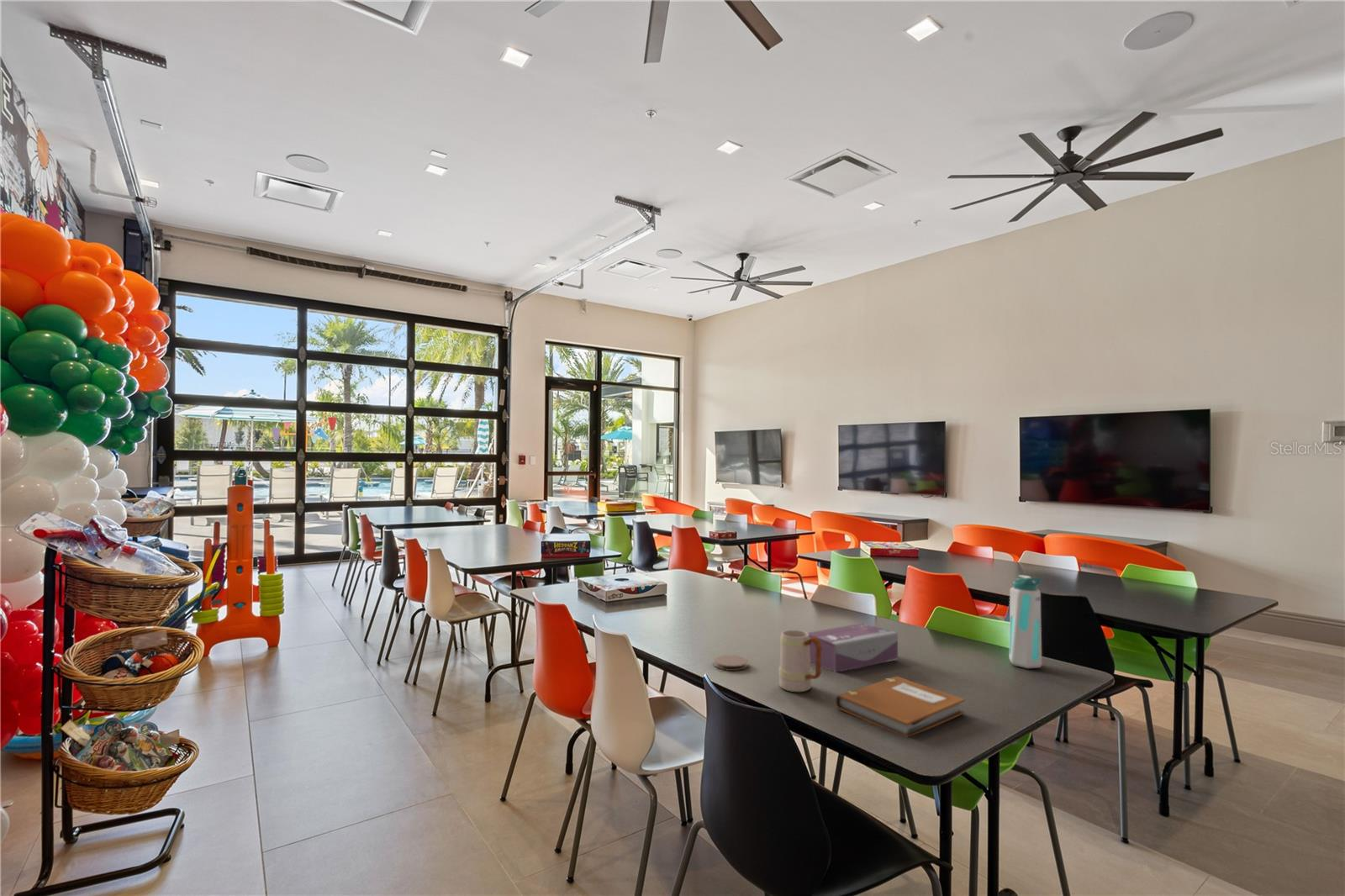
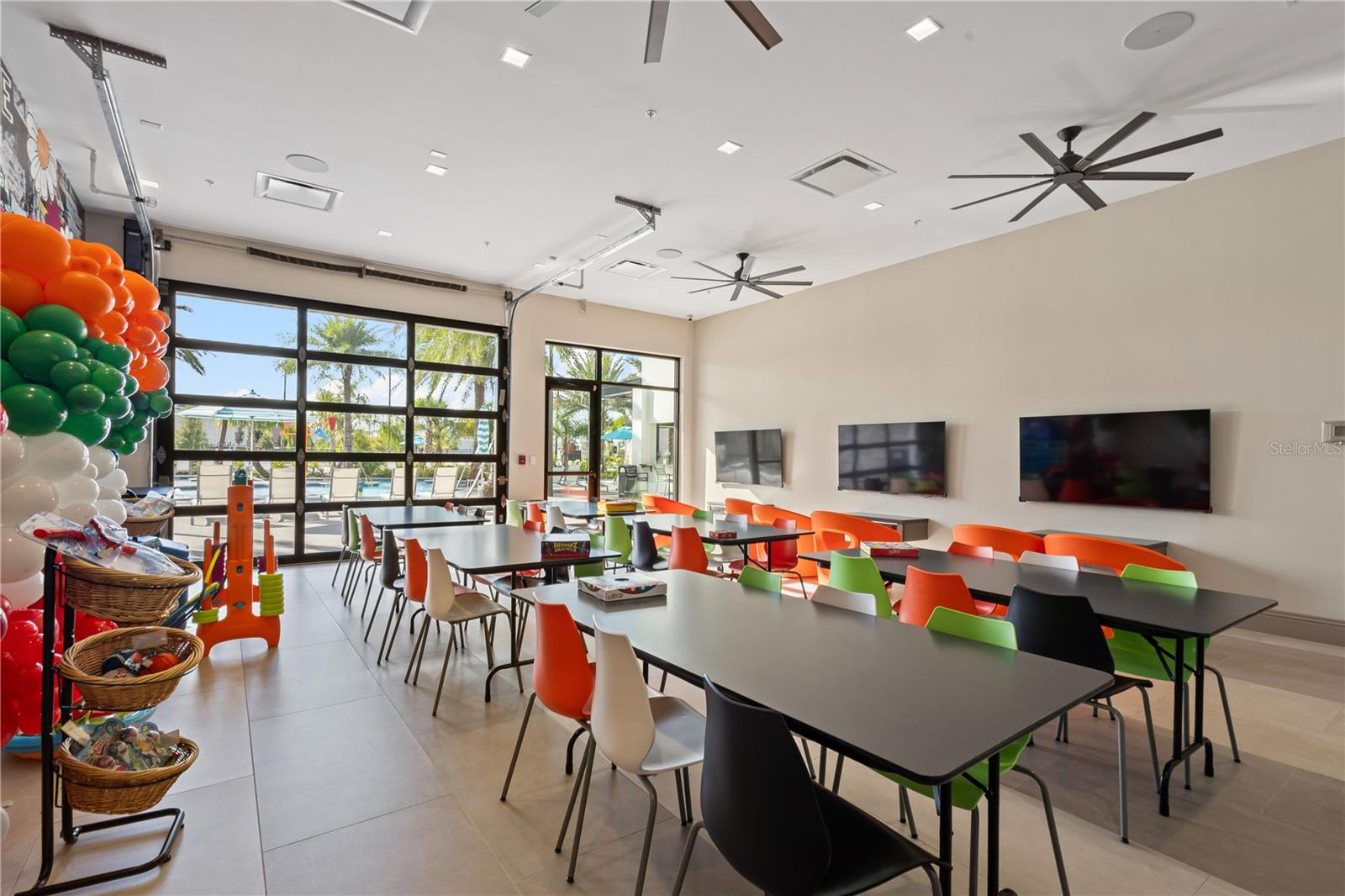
- coaster [714,654,748,672]
- notebook [835,676,966,738]
- tissue box [807,622,899,673]
- mug [778,629,822,693]
- water bottle [1008,574,1042,669]
